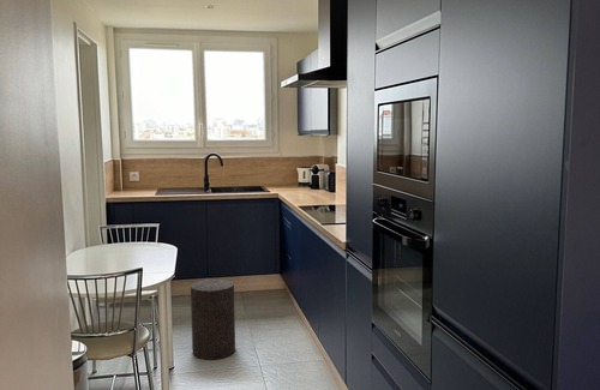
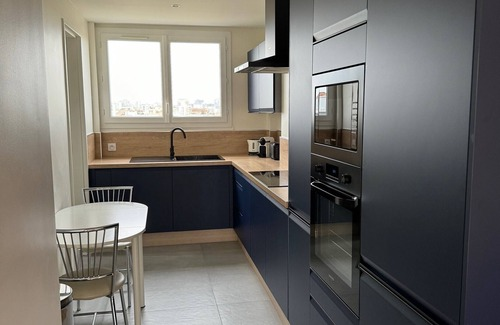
- stool [190,278,236,361]
